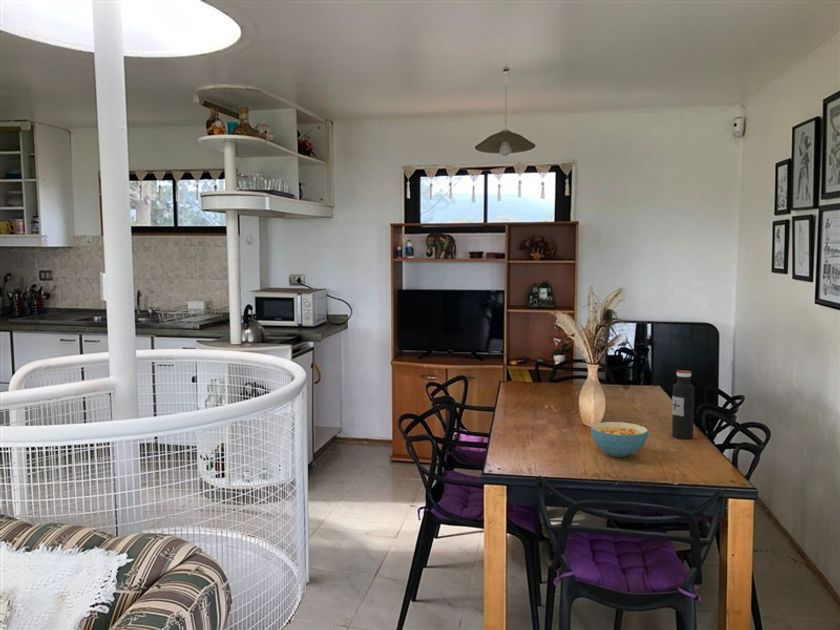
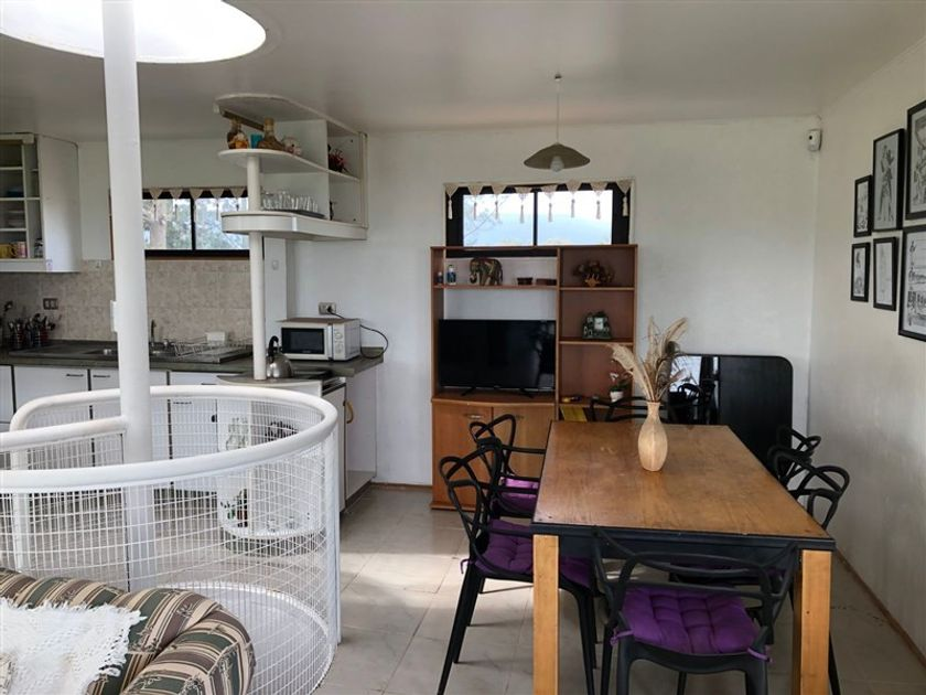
- cereal bowl [589,421,649,458]
- water bottle [671,369,695,440]
